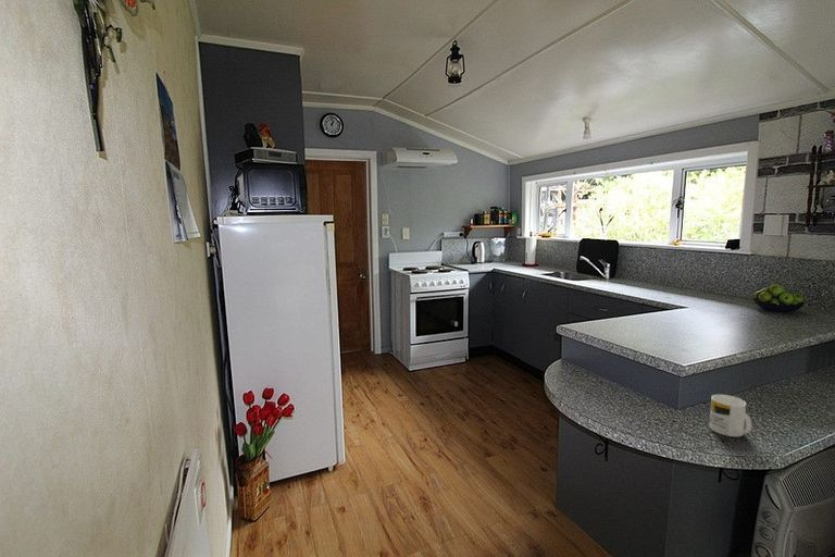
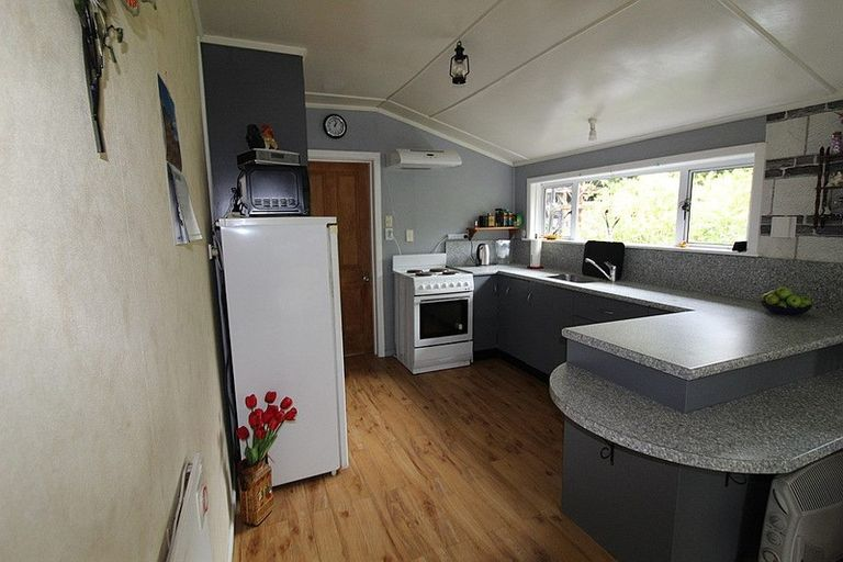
- mug [708,394,752,437]
